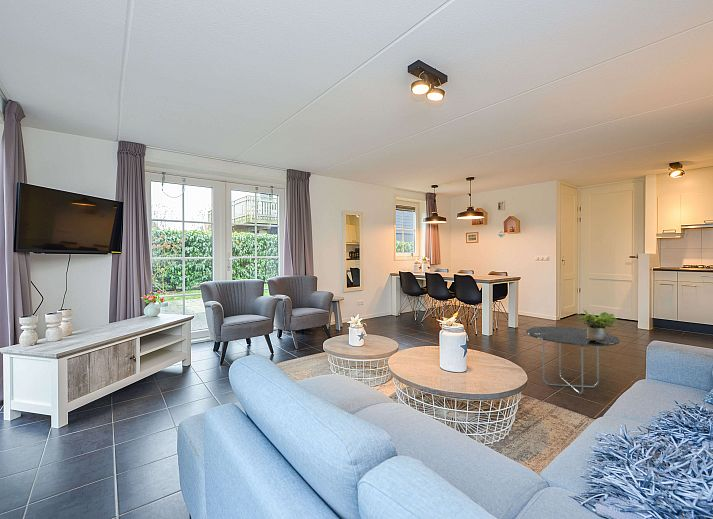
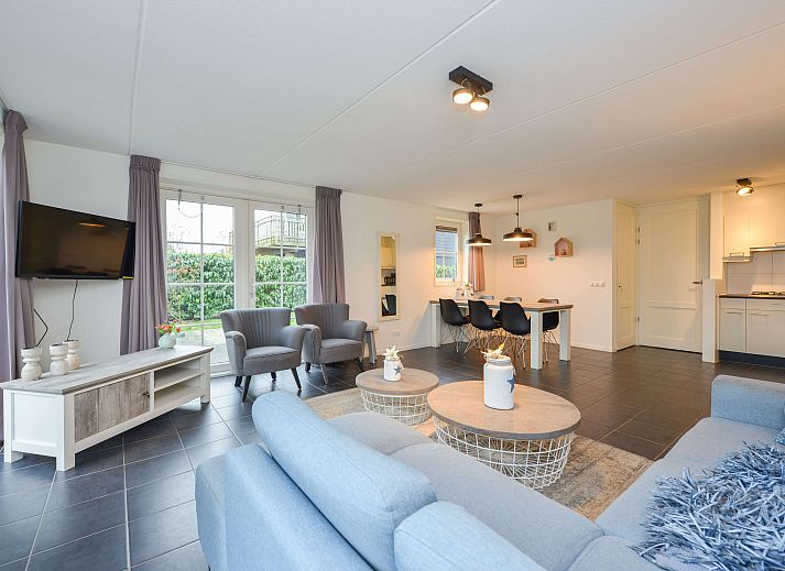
- potted plant [576,308,620,342]
- side table [525,325,622,395]
